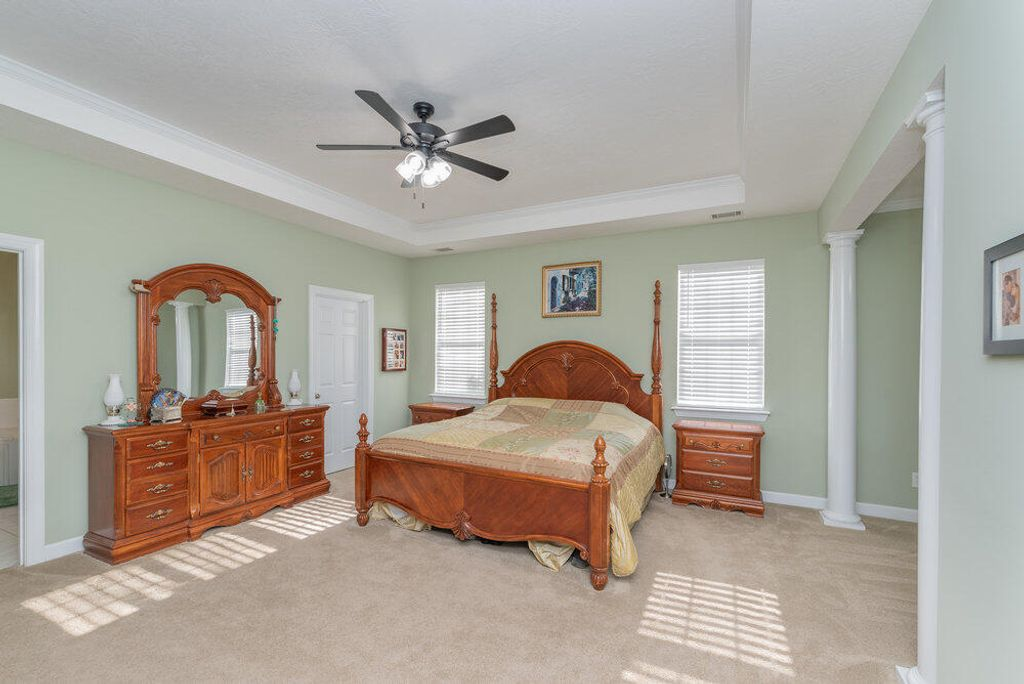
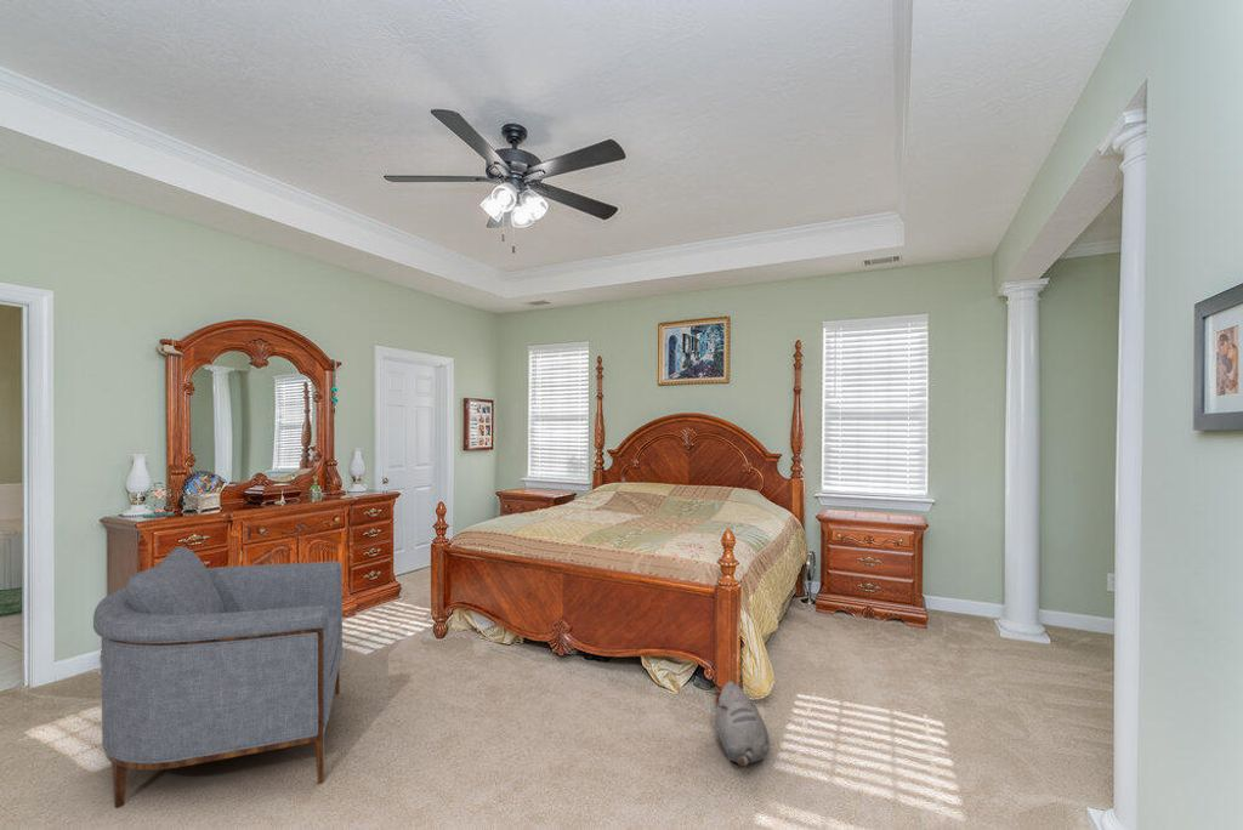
+ plush toy [714,680,771,768]
+ armchair [92,545,344,809]
